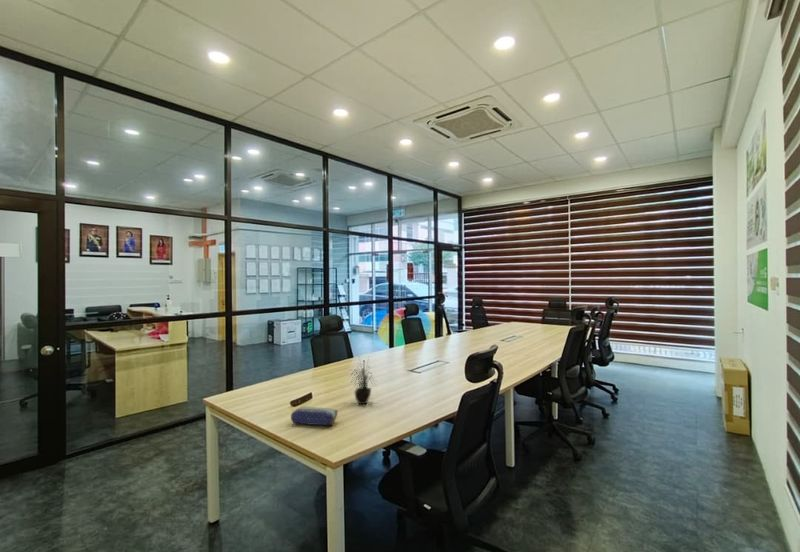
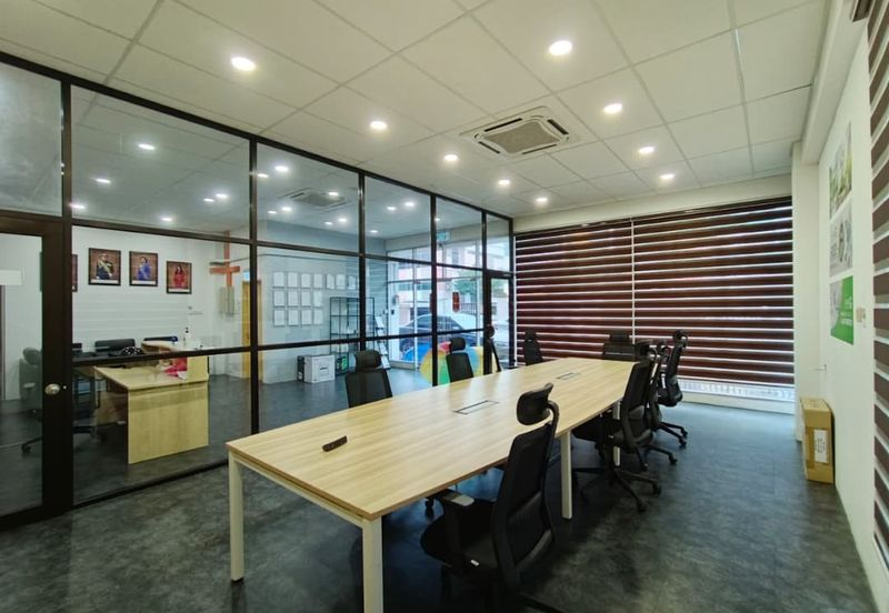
- pencil case [290,406,338,426]
- potted plant [348,354,377,405]
